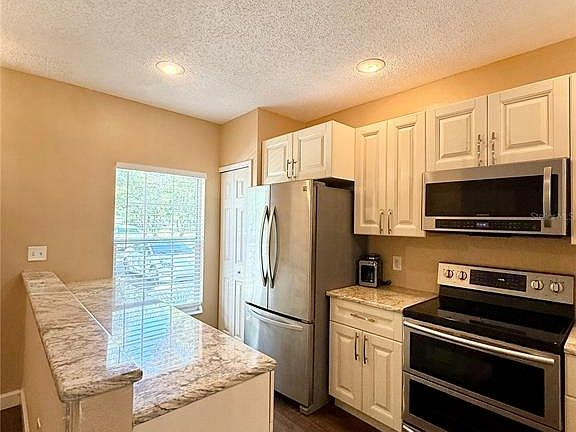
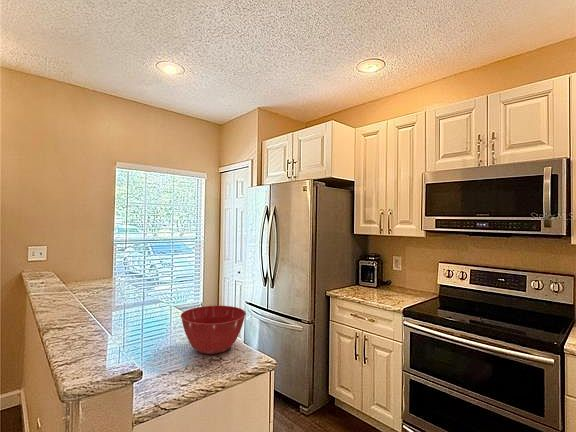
+ mixing bowl [180,305,247,355]
